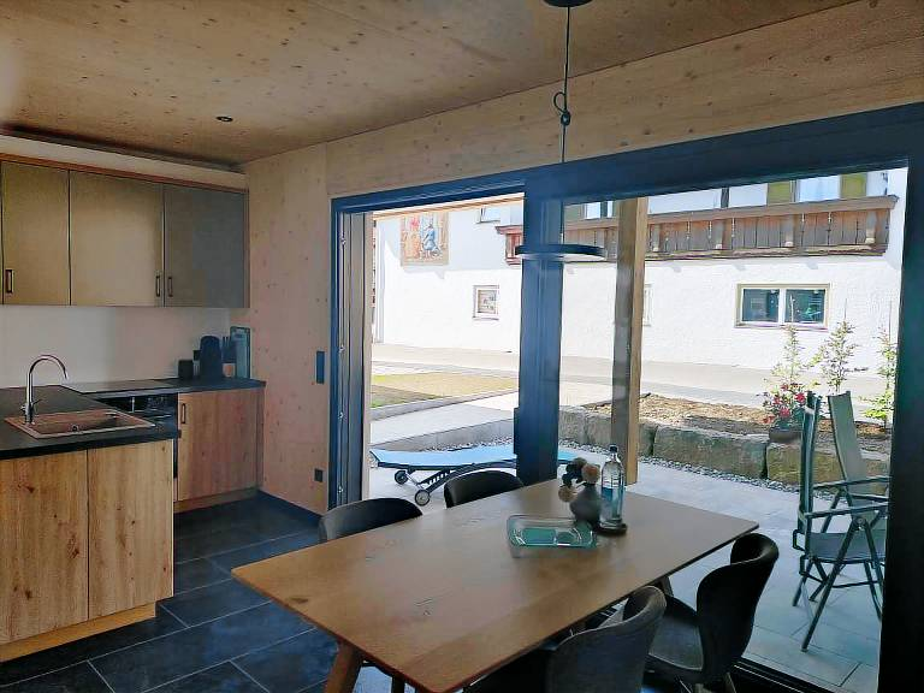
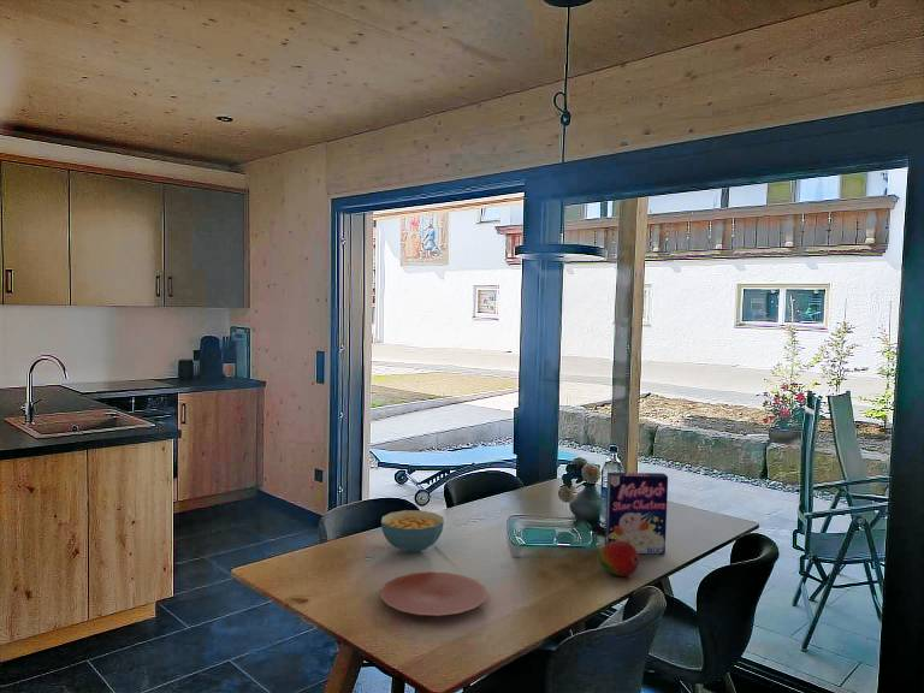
+ cereal bowl [380,509,445,555]
+ fruit [598,541,640,578]
+ plate [379,570,488,617]
+ cereal box [604,472,669,555]
